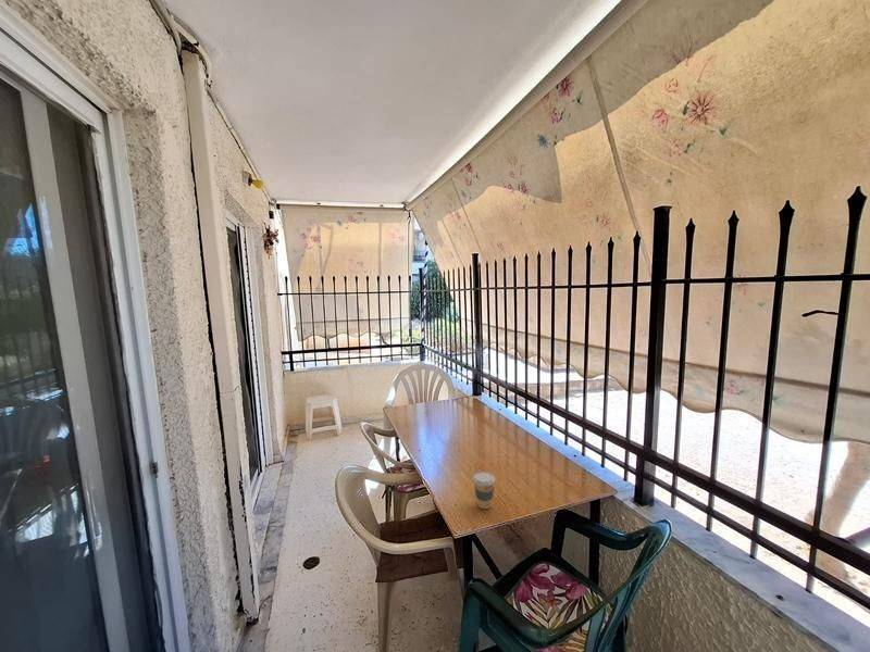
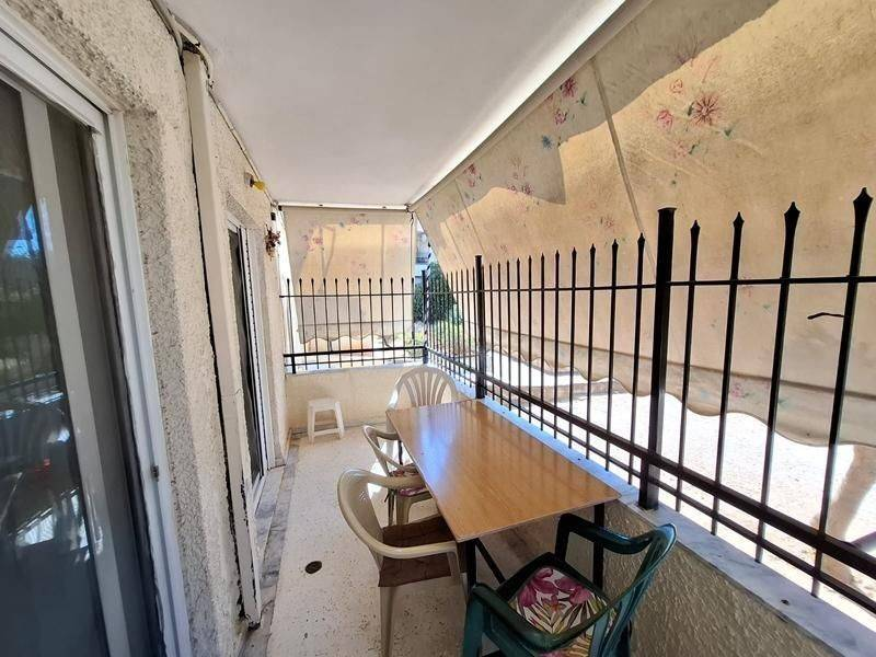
- coffee cup [472,471,496,510]
